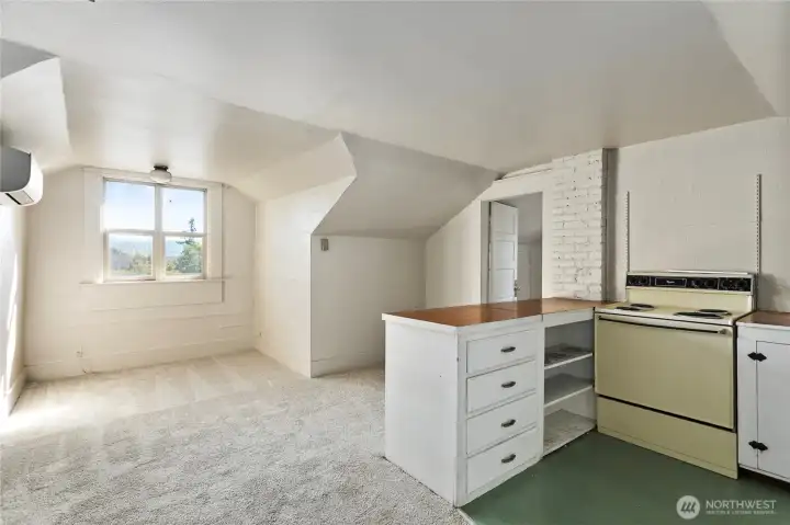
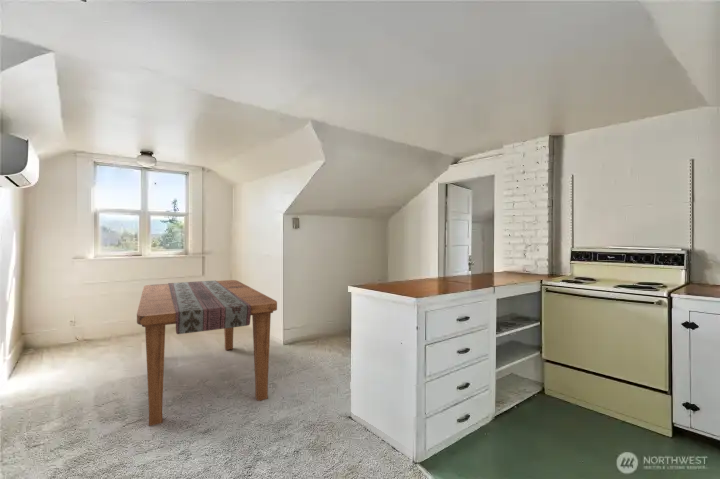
+ dining table [136,279,278,427]
